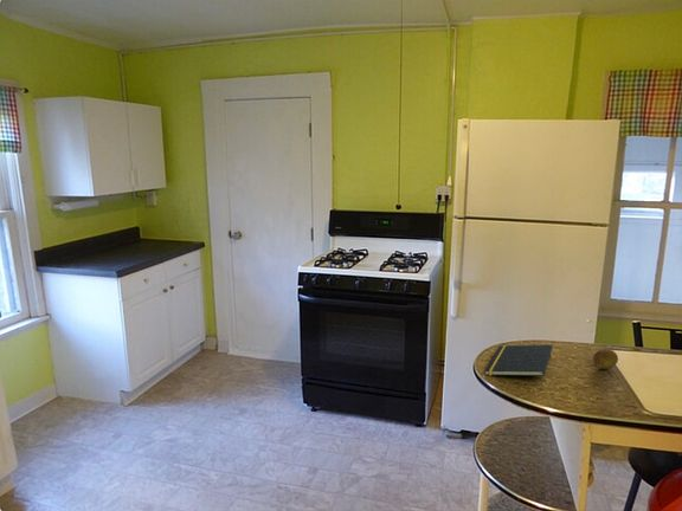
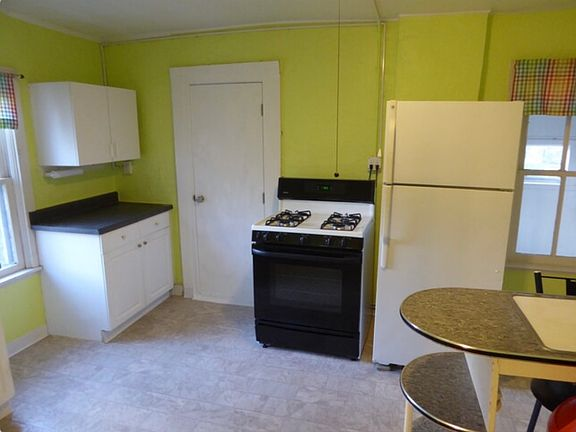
- fruit [592,348,619,370]
- notepad [483,344,554,377]
